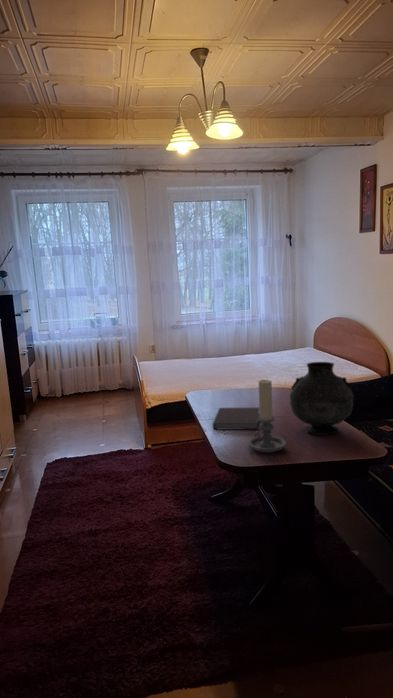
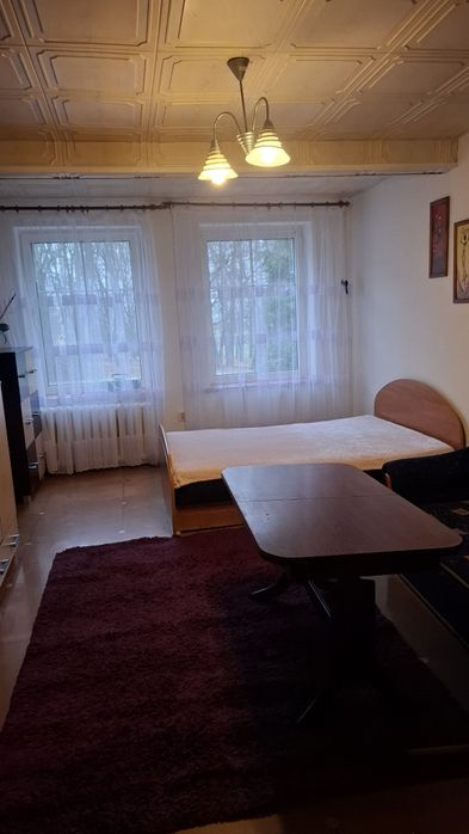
- notebook [212,407,260,431]
- candle holder [247,379,287,454]
- vase [289,361,355,436]
